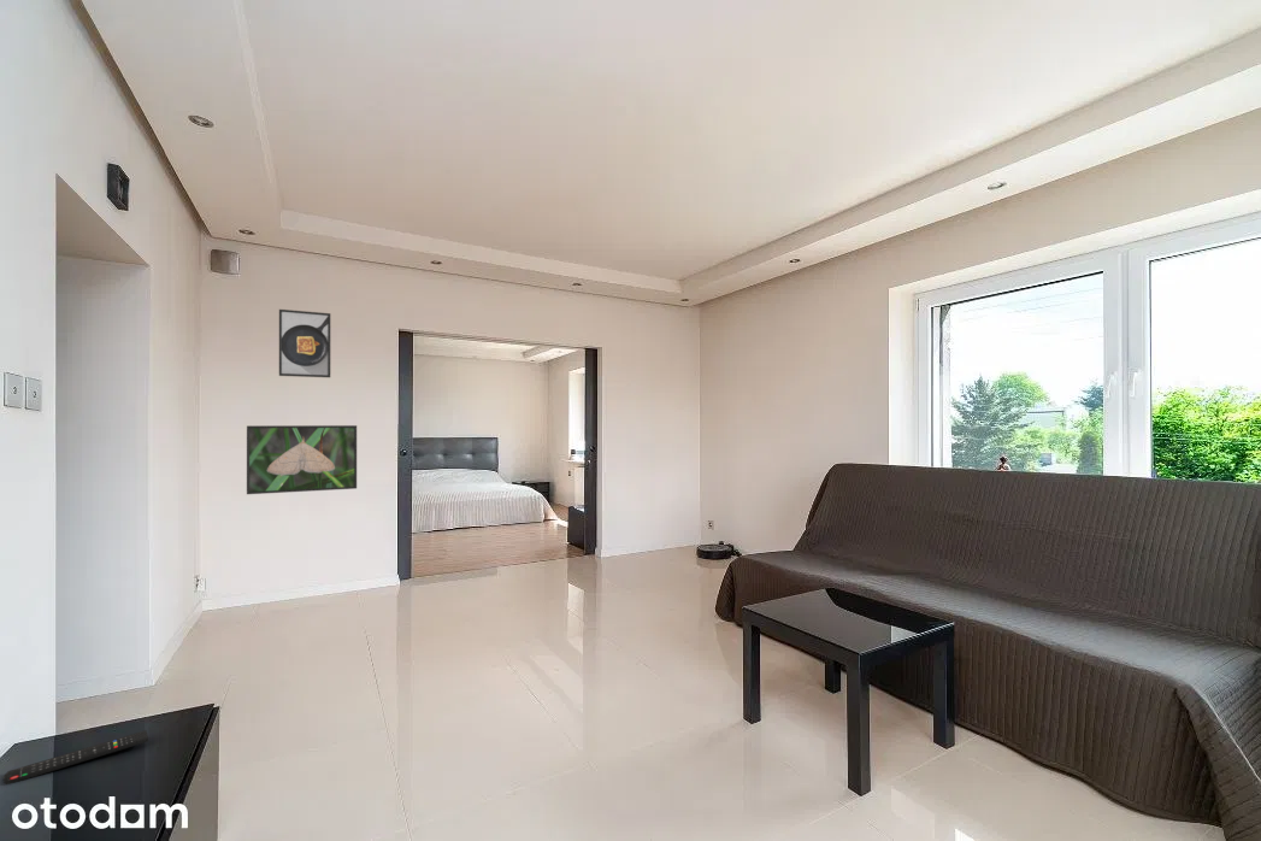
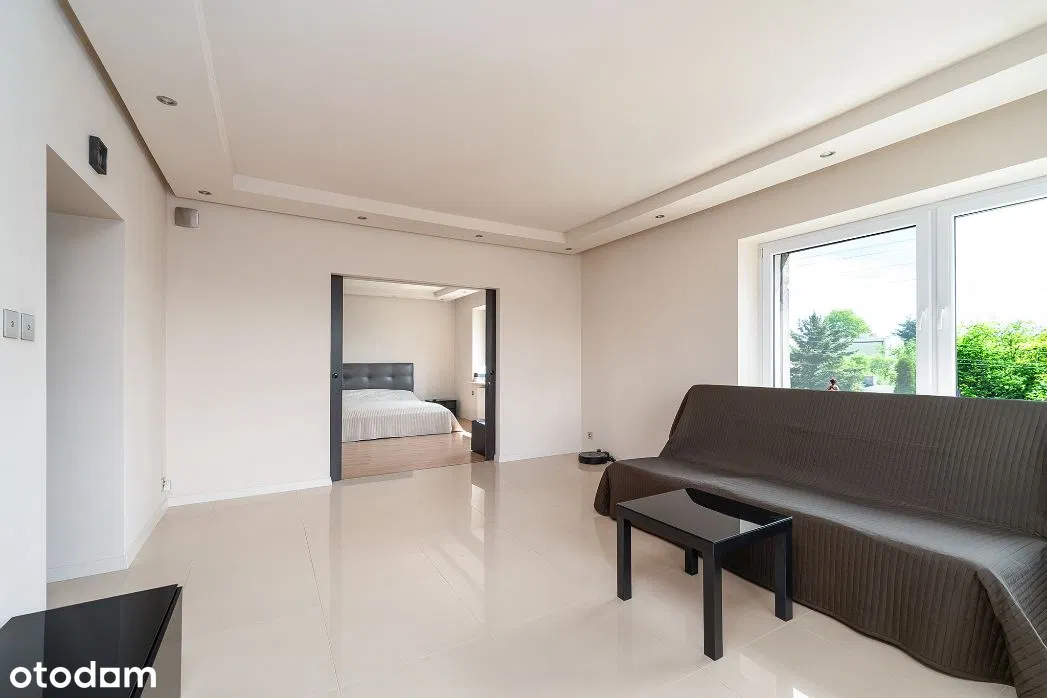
- remote control [2,729,149,786]
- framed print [278,308,331,378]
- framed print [246,424,358,495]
